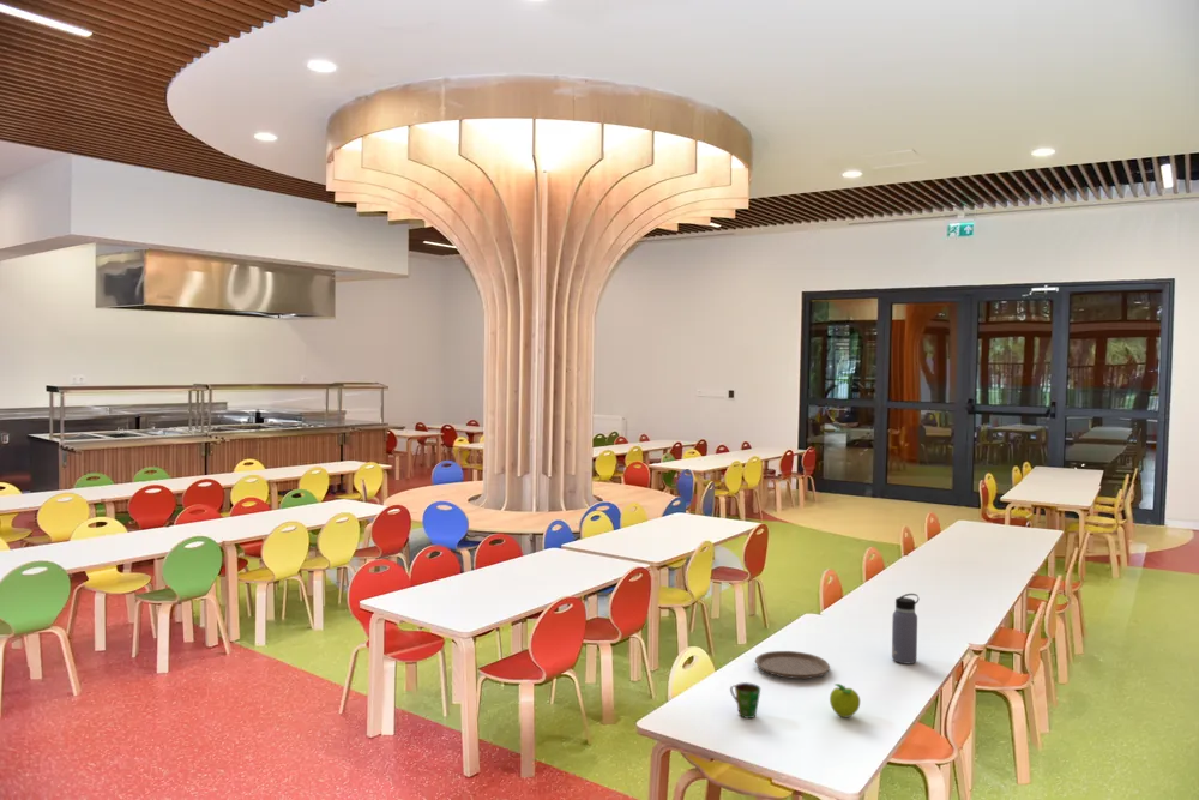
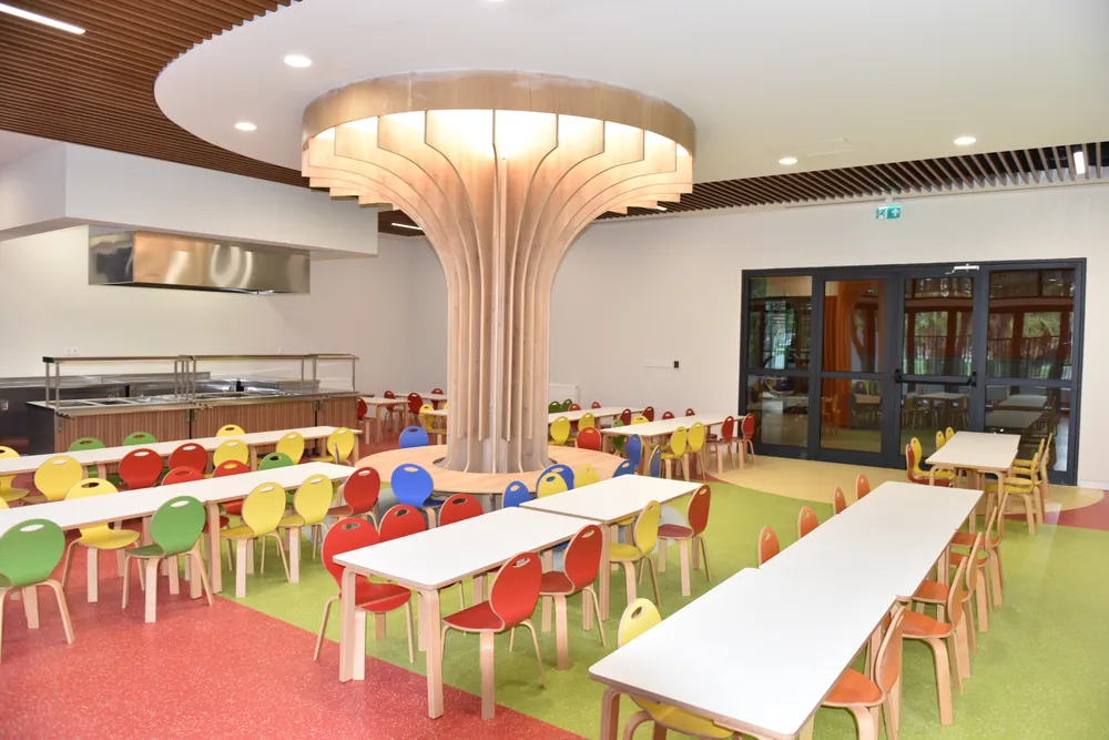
- cup [729,681,761,720]
- plate [754,650,831,680]
- water bottle [891,593,920,664]
- fruit [829,682,861,718]
